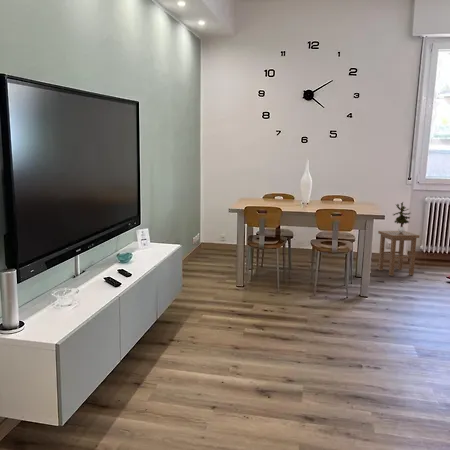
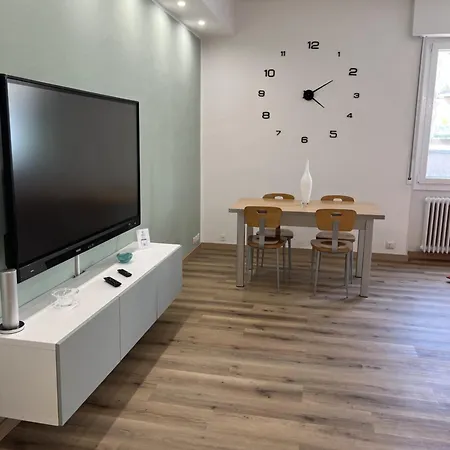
- potted plant [392,201,412,233]
- stool [377,230,421,276]
